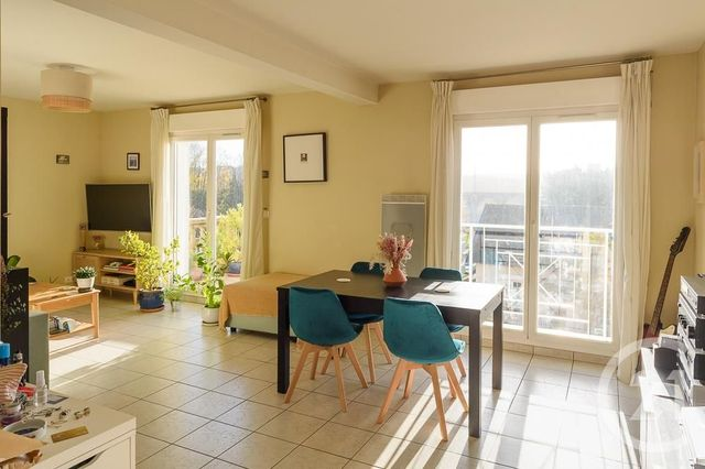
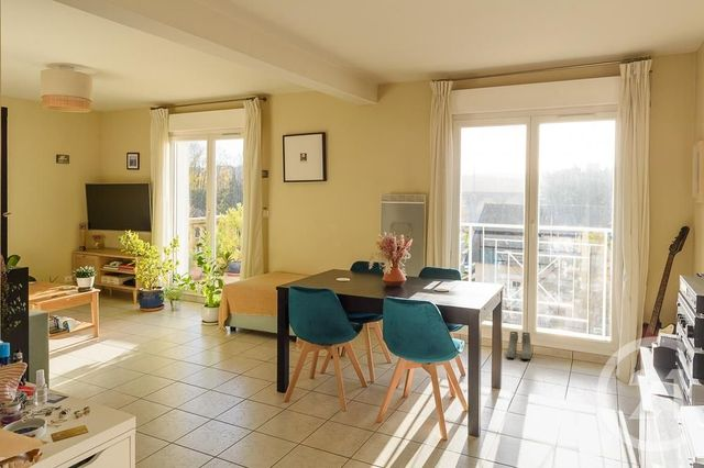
+ boots [506,331,532,360]
